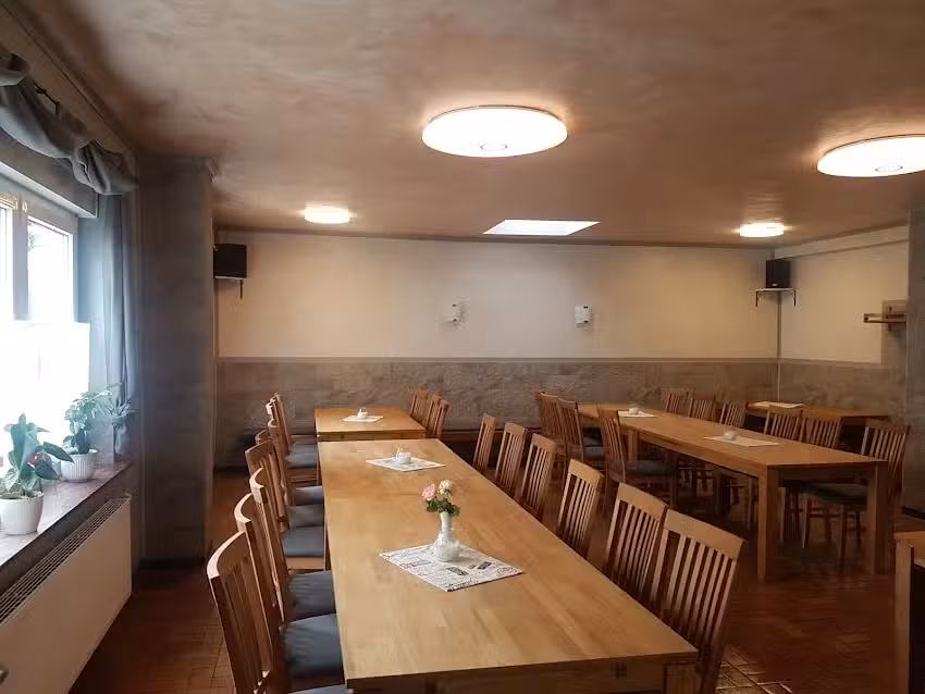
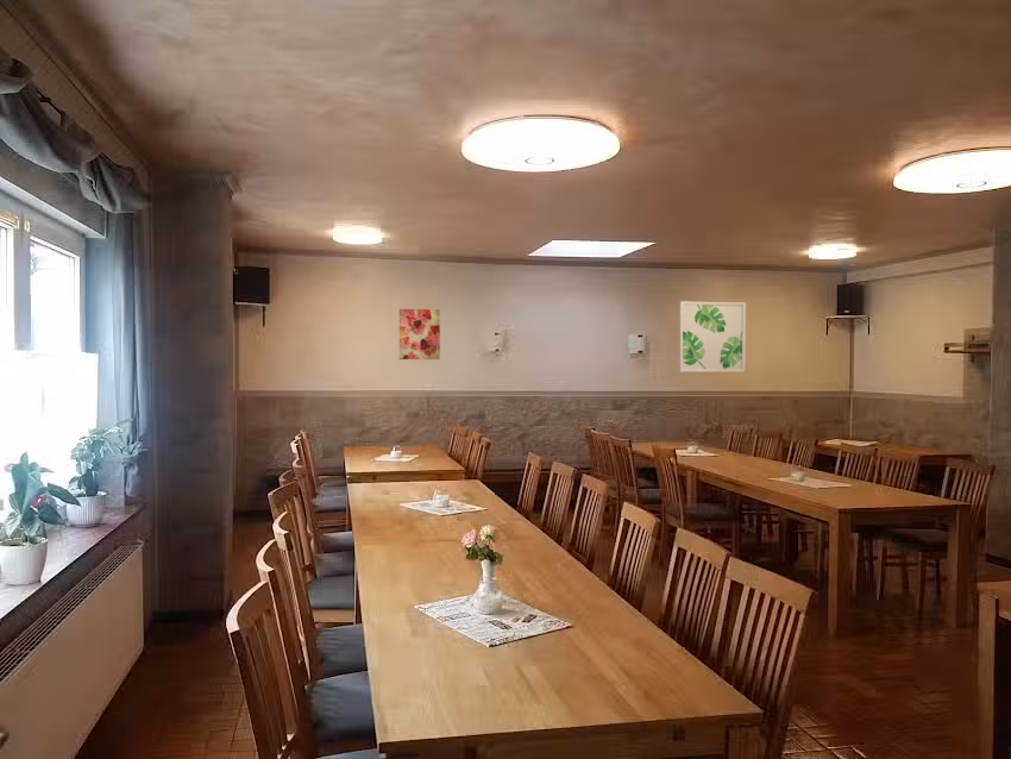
+ wall art [398,308,441,360]
+ wall art [678,300,747,372]
